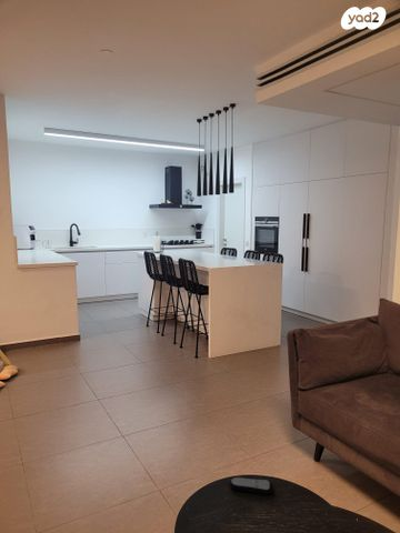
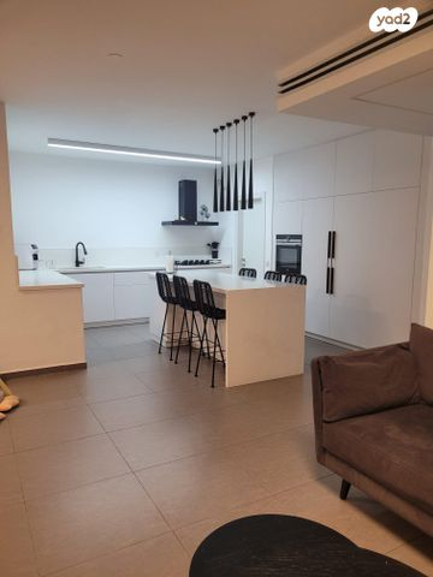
- remote control [229,475,273,495]
